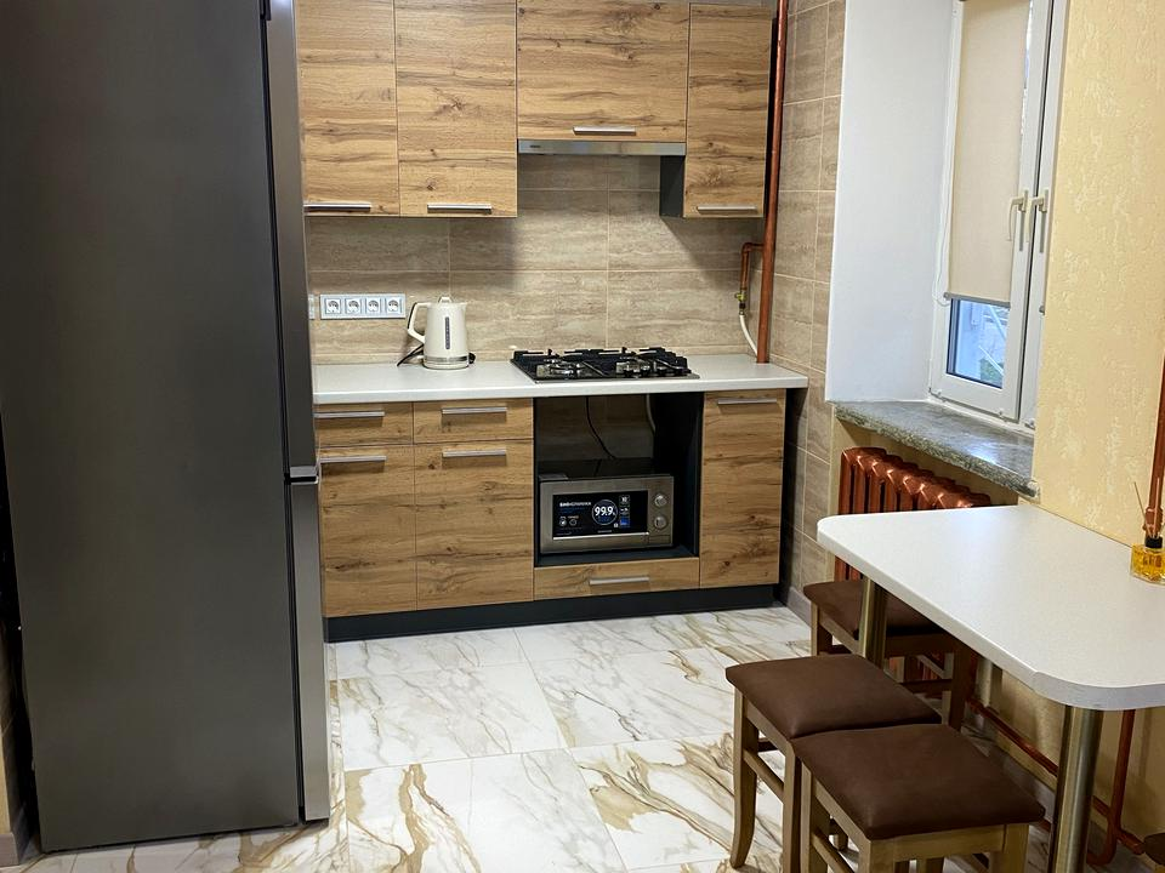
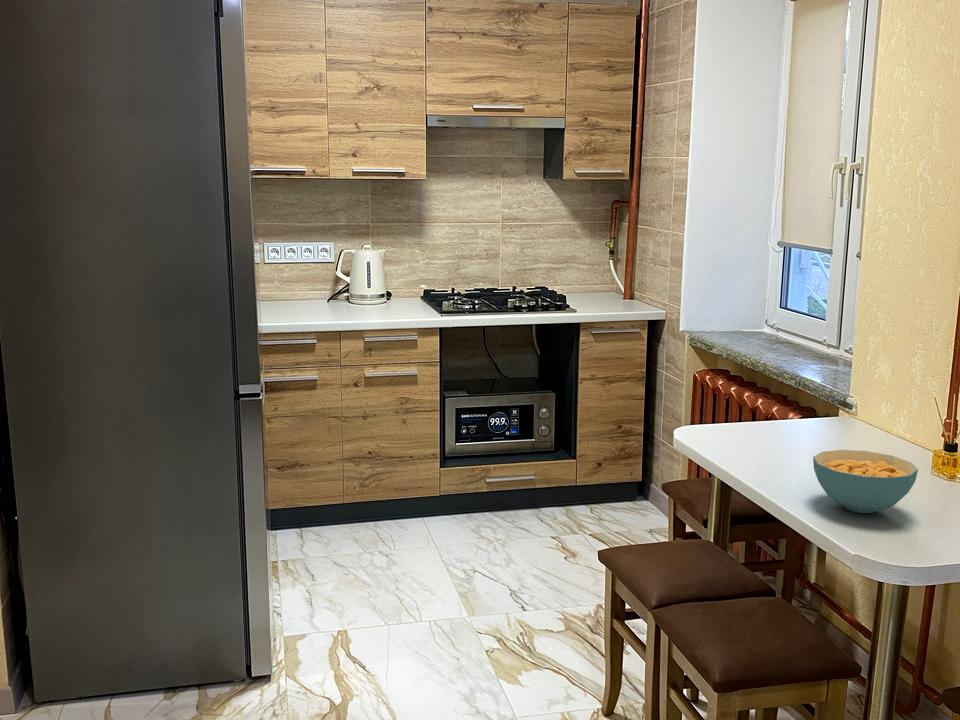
+ cereal bowl [812,449,919,514]
